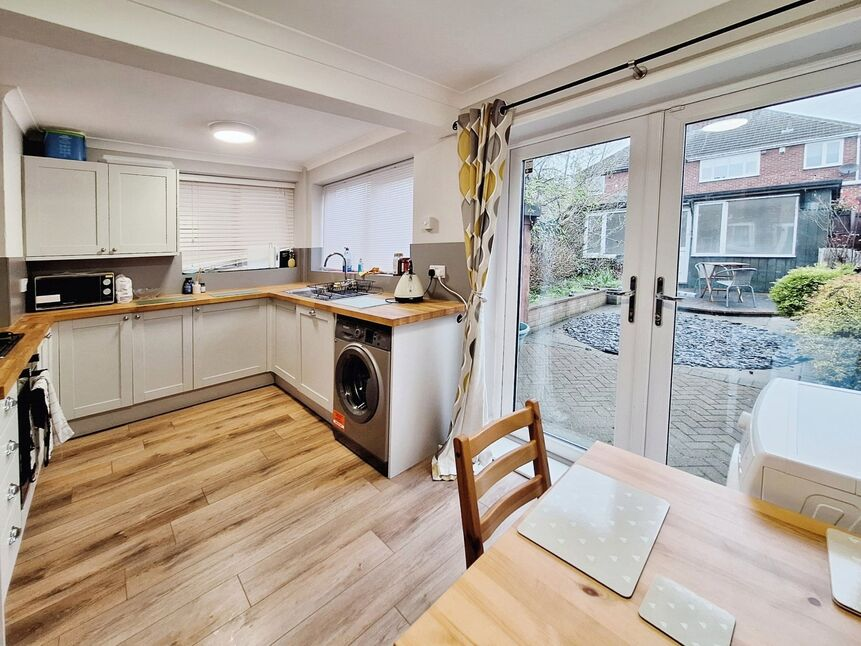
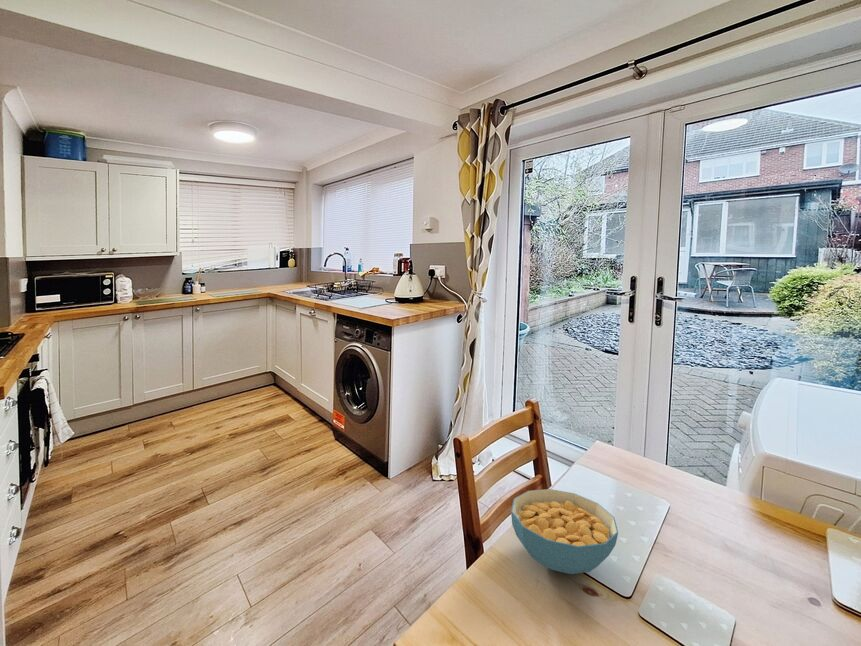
+ cereal bowl [510,488,619,575]
